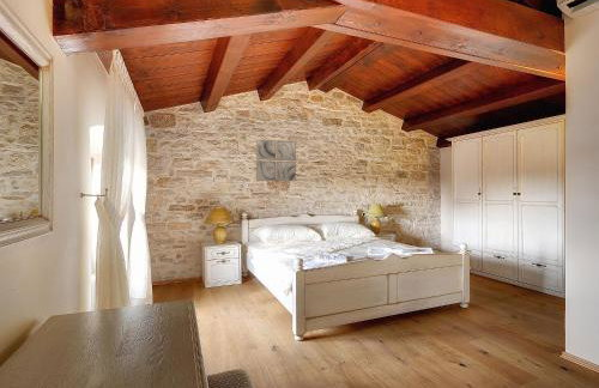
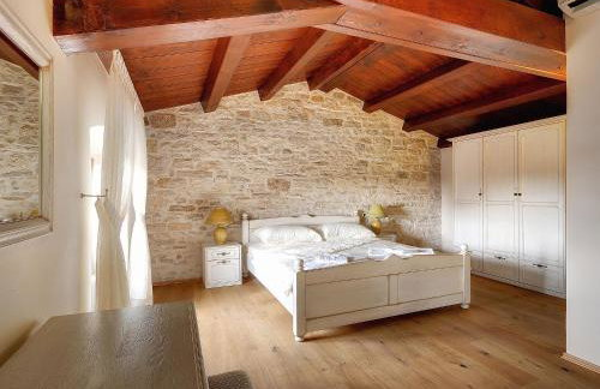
- wall art [255,138,297,182]
